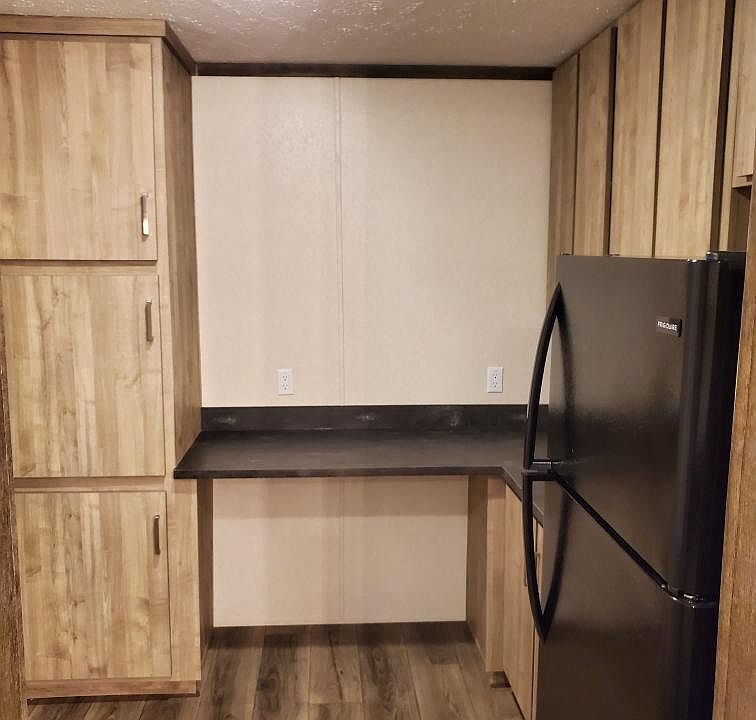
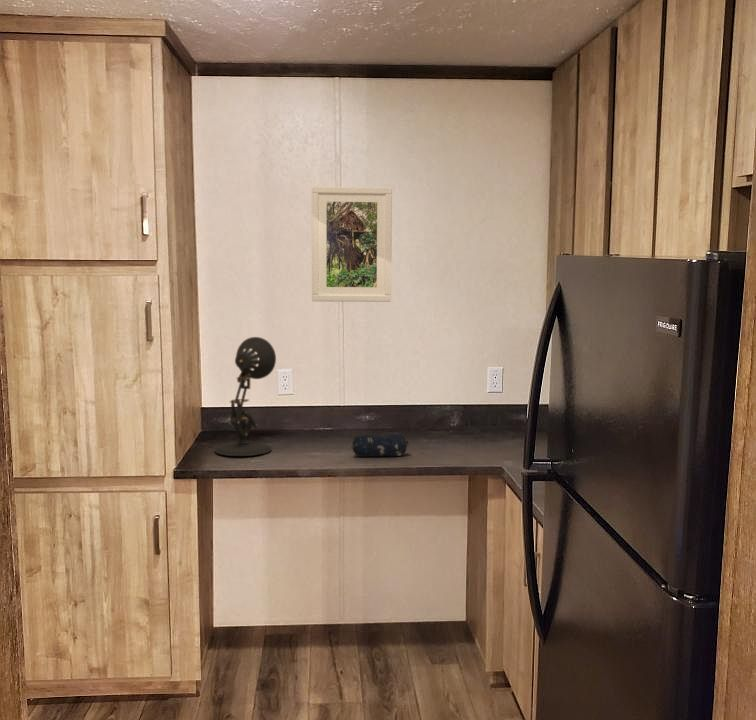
+ desk lamp [214,336,277,457]
+ pencil case [350,433,409,457]
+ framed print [311,185,393,303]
